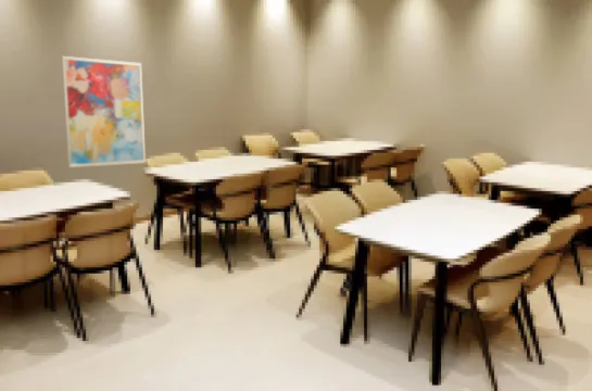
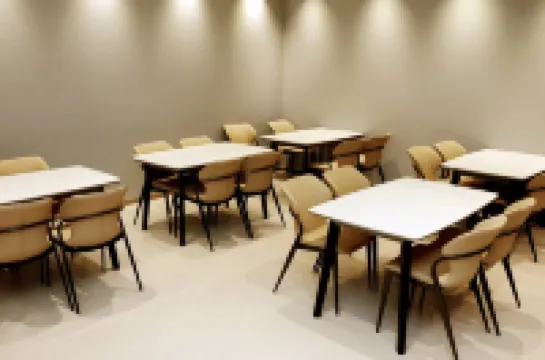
- wall art [61,55,147,168]
